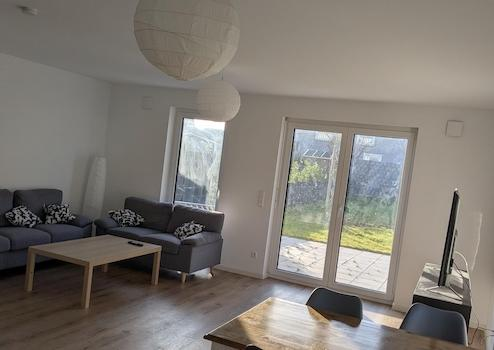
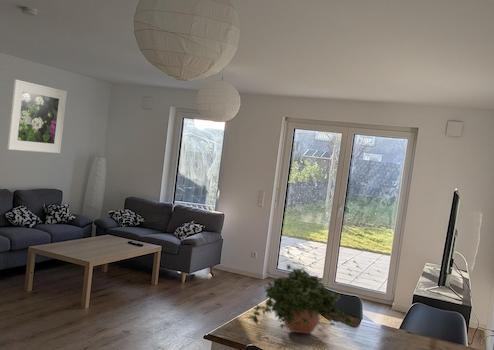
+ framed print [6,78,68,154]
+ potted plant [248,262,354,334]
